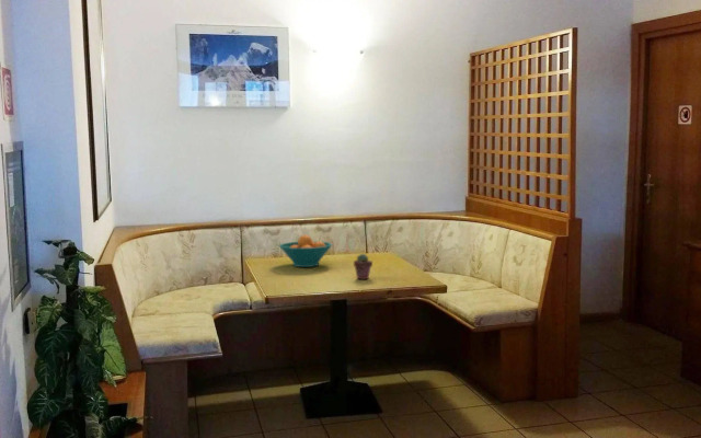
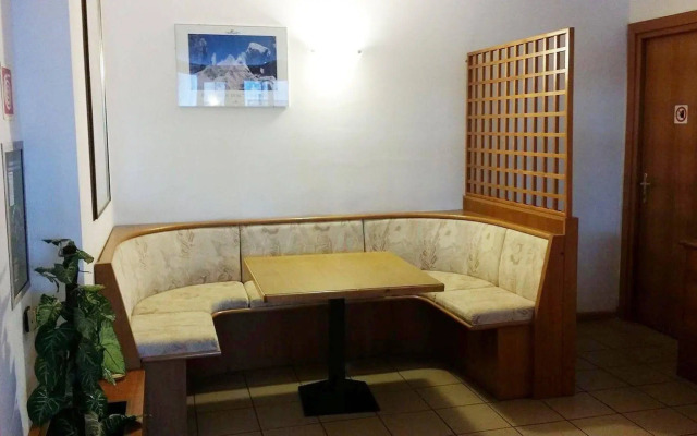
- fruit bowl [278,234,333,268]
- potted succulent [353,253,374,280]
